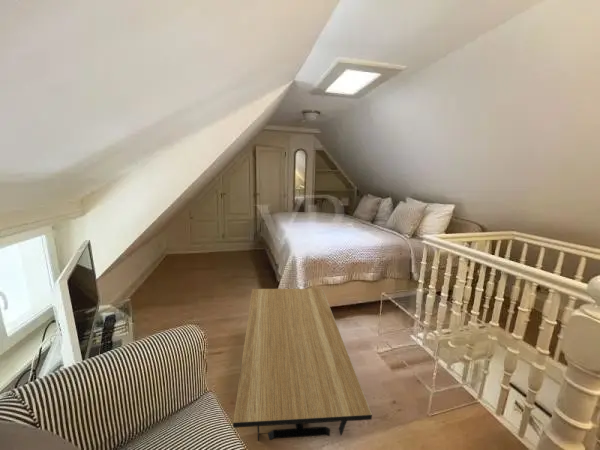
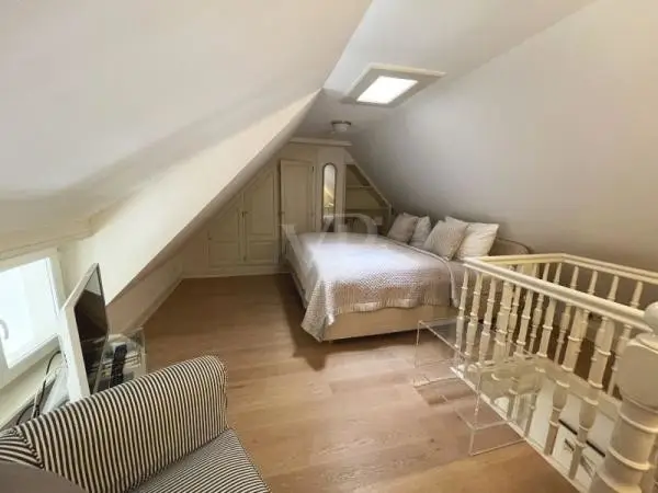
- coffee table [232,288,373,442]
